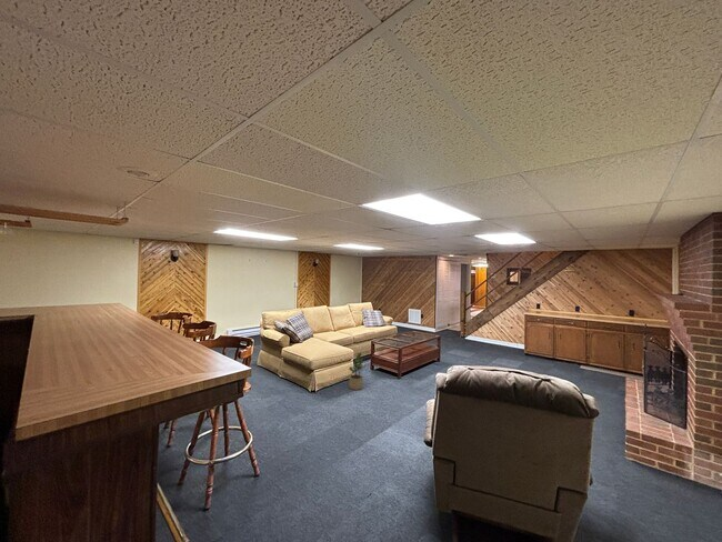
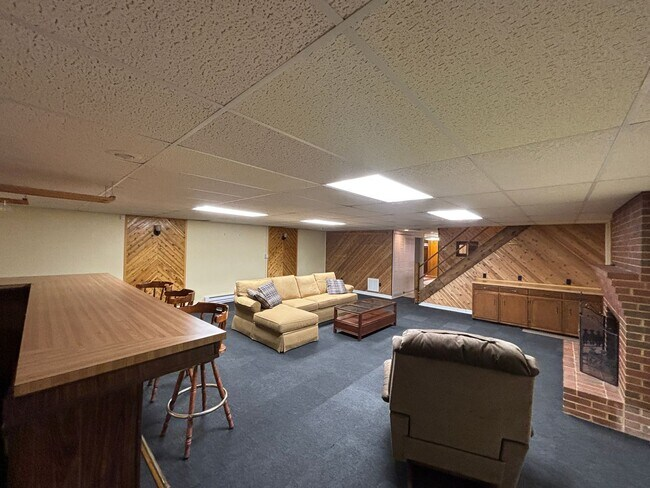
- potted plant [348,351,368,391]
